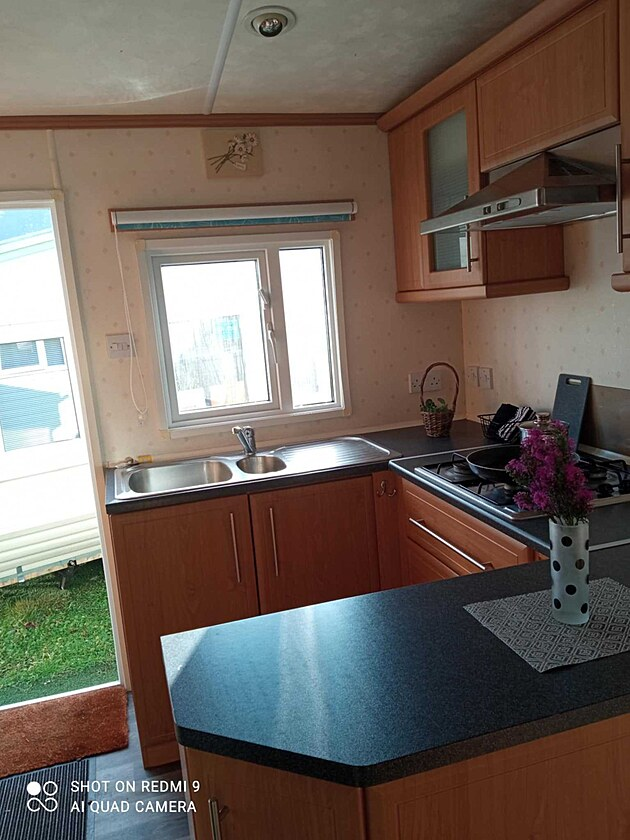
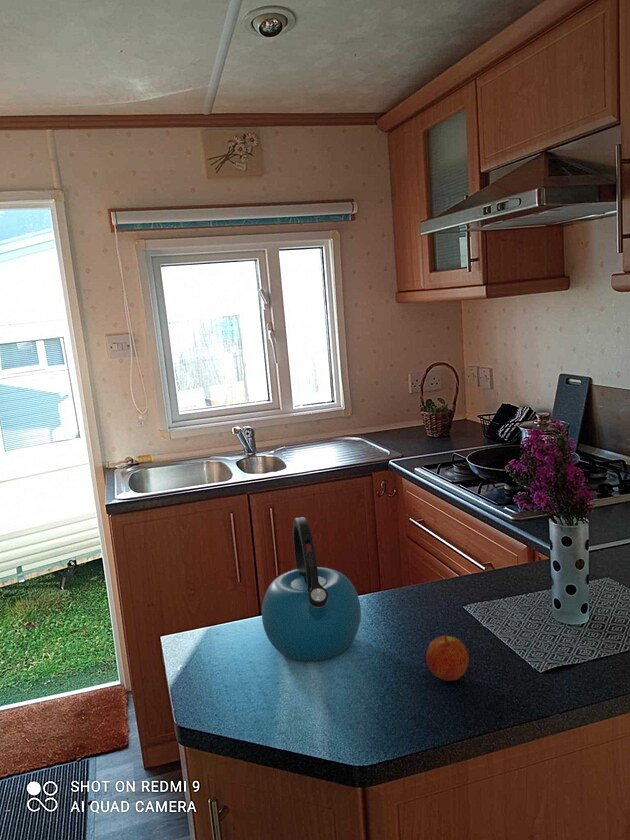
+ fruit [425,631,470,682]
+ kettle [261,516,362,662]
